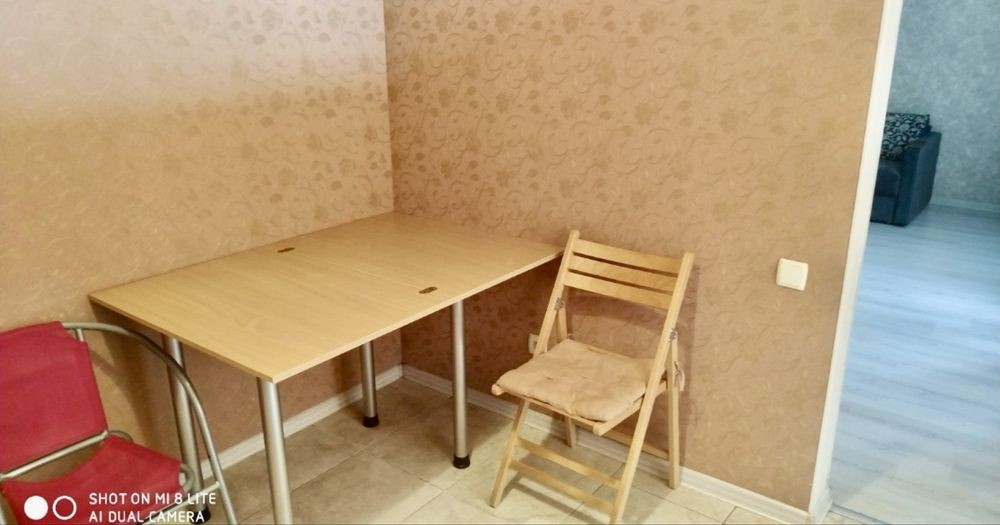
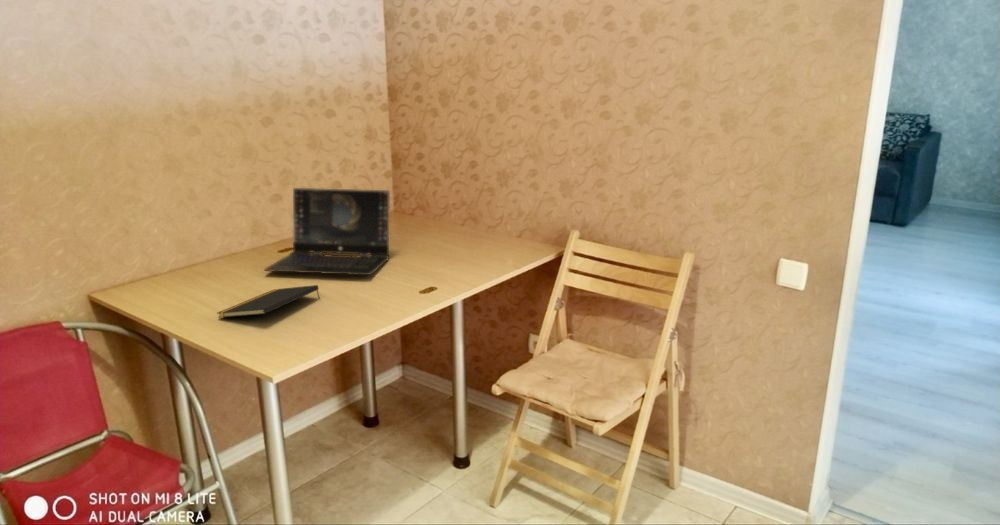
+ notepad [216,284,321,319]
+ laptop [263,187,391,276]
